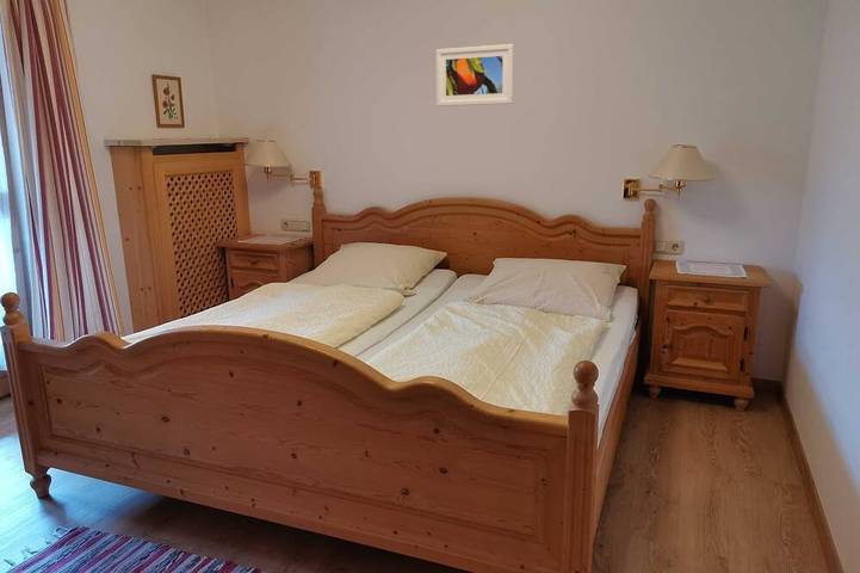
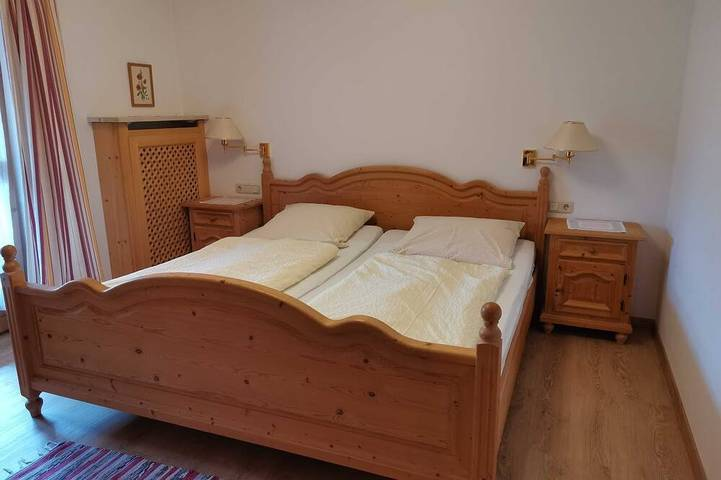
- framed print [435,43,515,107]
